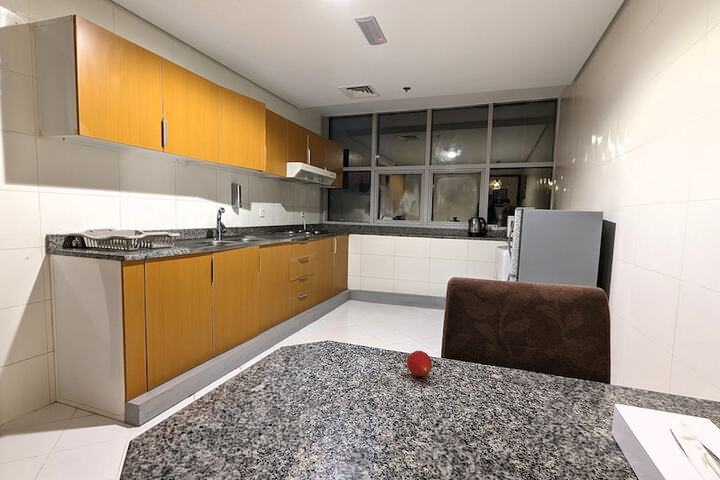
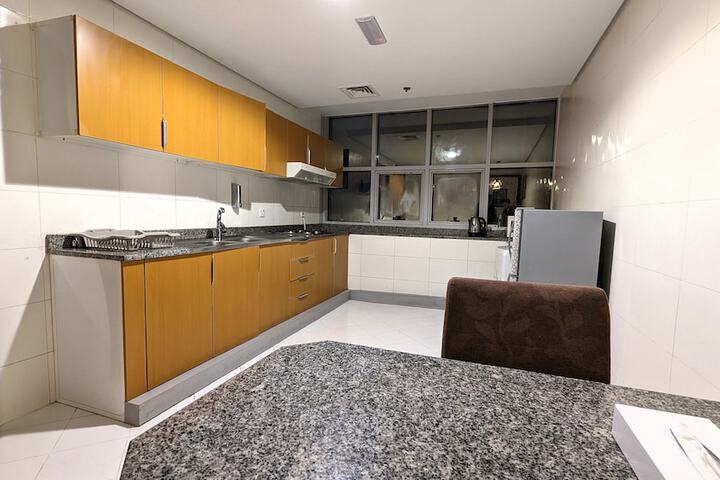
- fruit [406,350,433,377]
